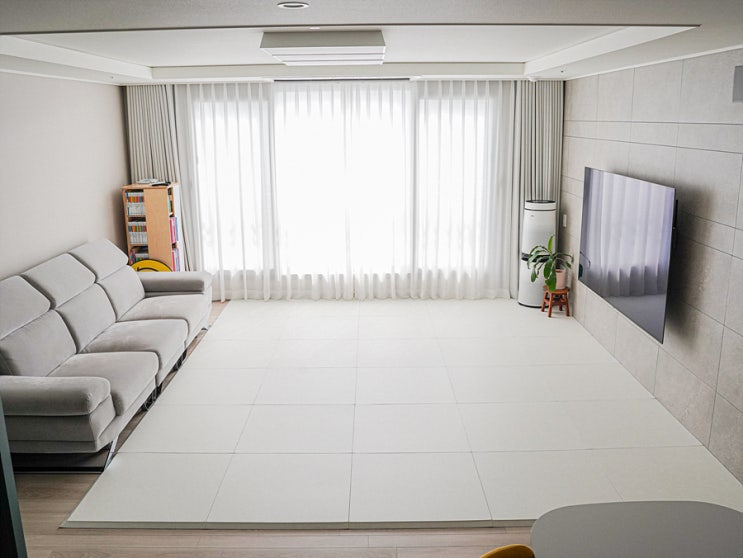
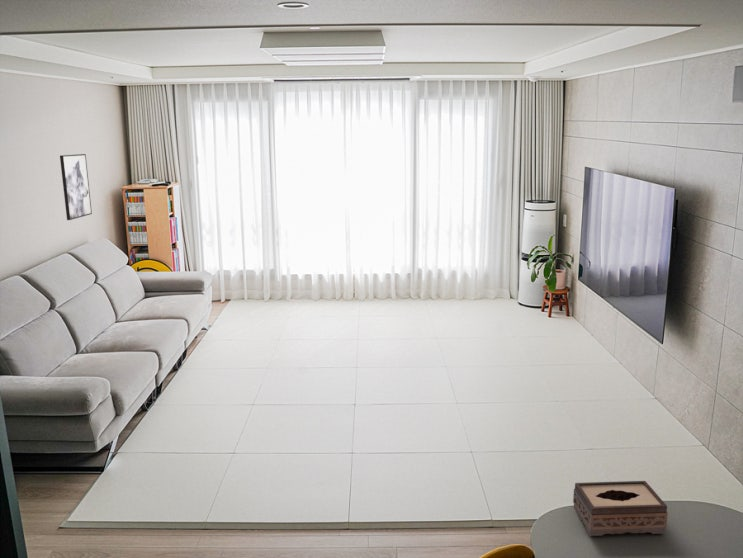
+ wall art [59,153,93,221]
+ tissue box [572,480,669,537]
